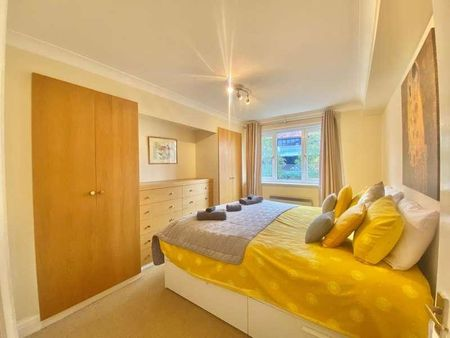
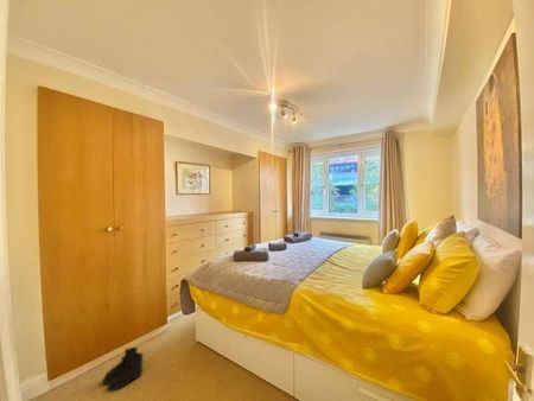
+ boots [102,345,145,393]
